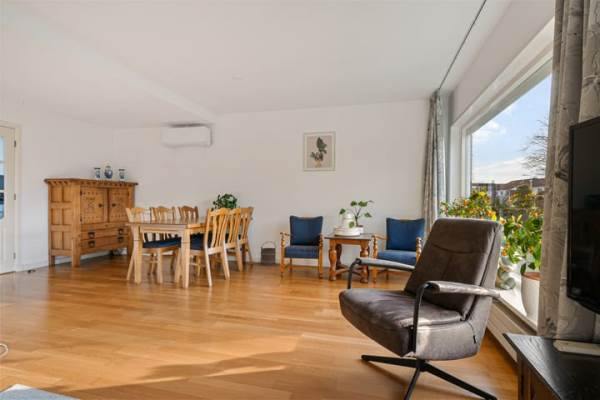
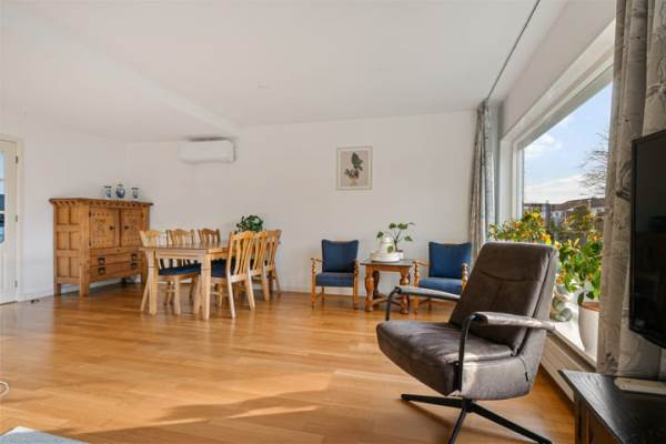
- bucket [259,241,277,267]
